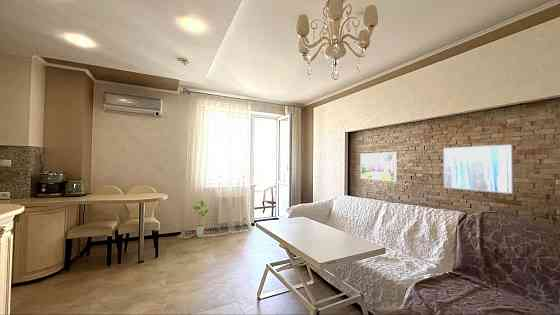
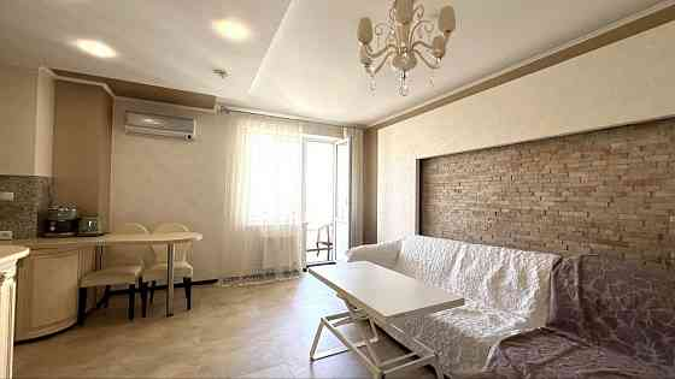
- wall art [443,144,515,195]
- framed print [360,151,397,182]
- house plant [192,199,212,238]
